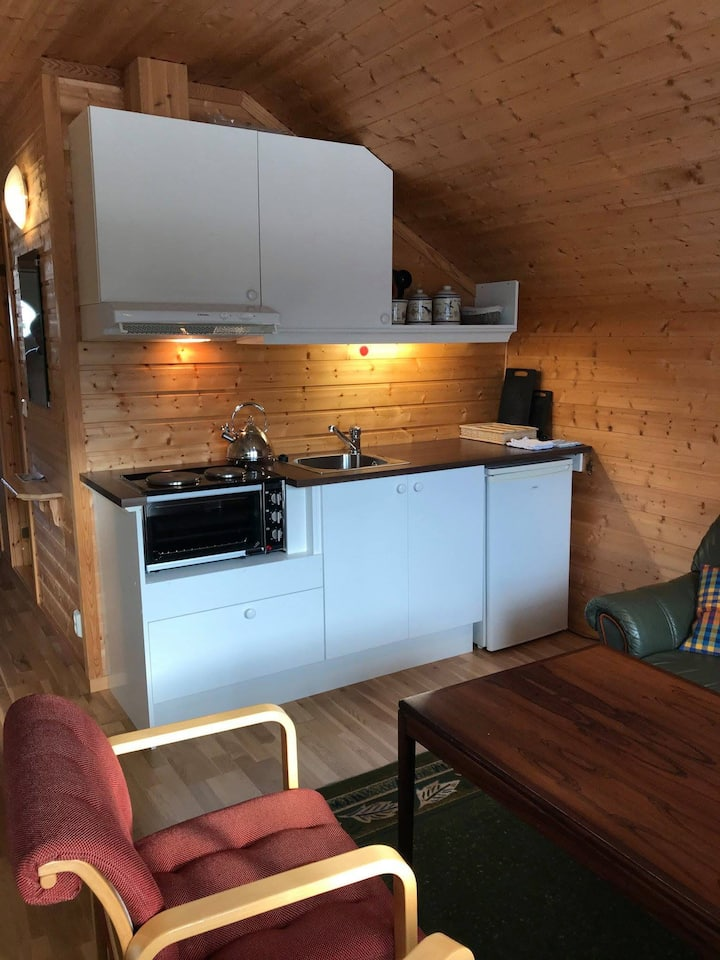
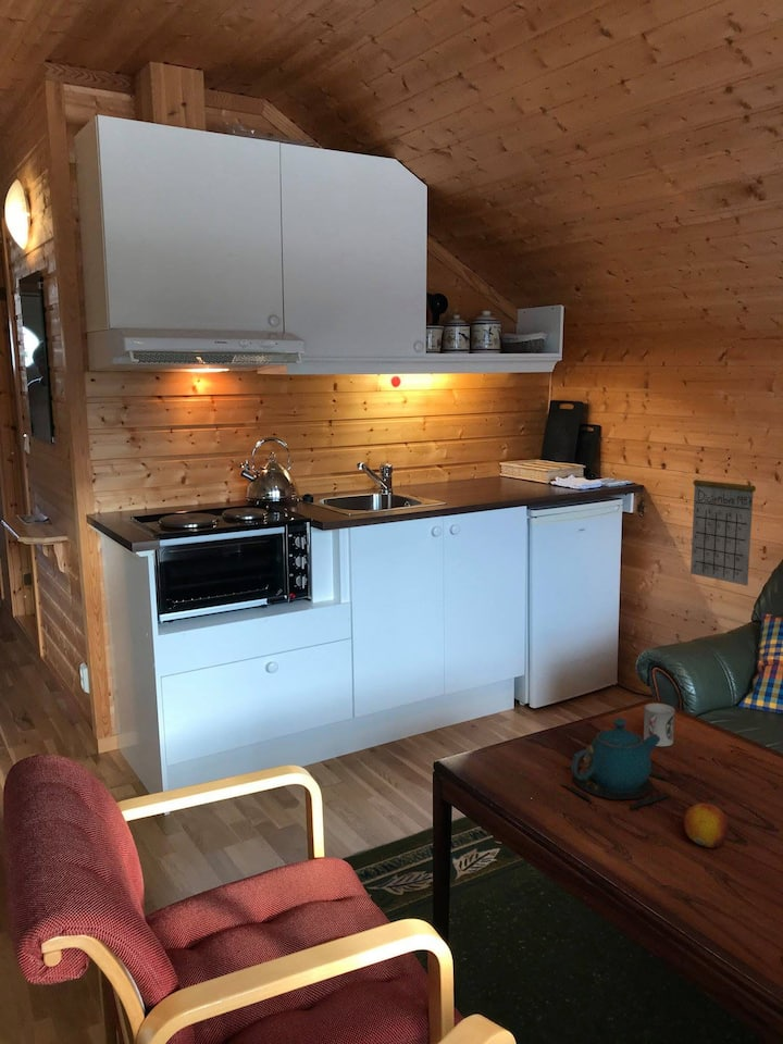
+ fruit [683,801,730,849]
+ teapot [560,718,670,810]
+ cup [643,703,675,747]
+ calendar [689,459,757,587]
